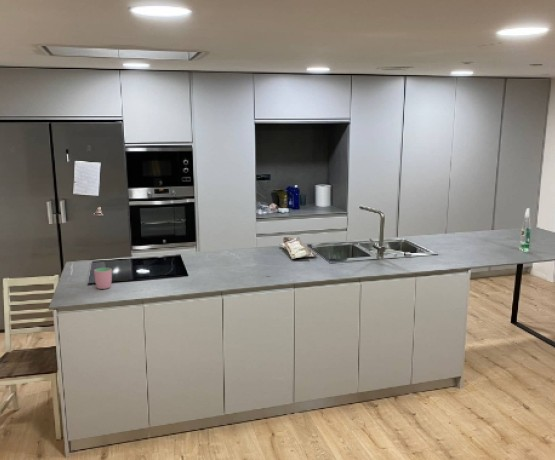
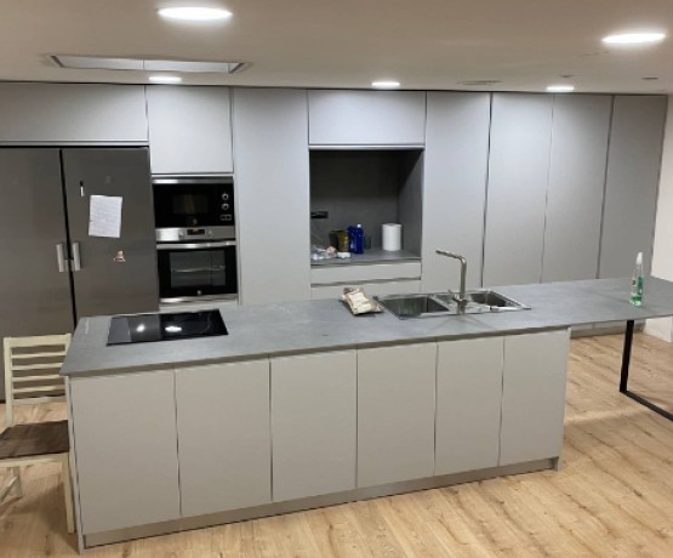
- cup [93,267,113,290]
